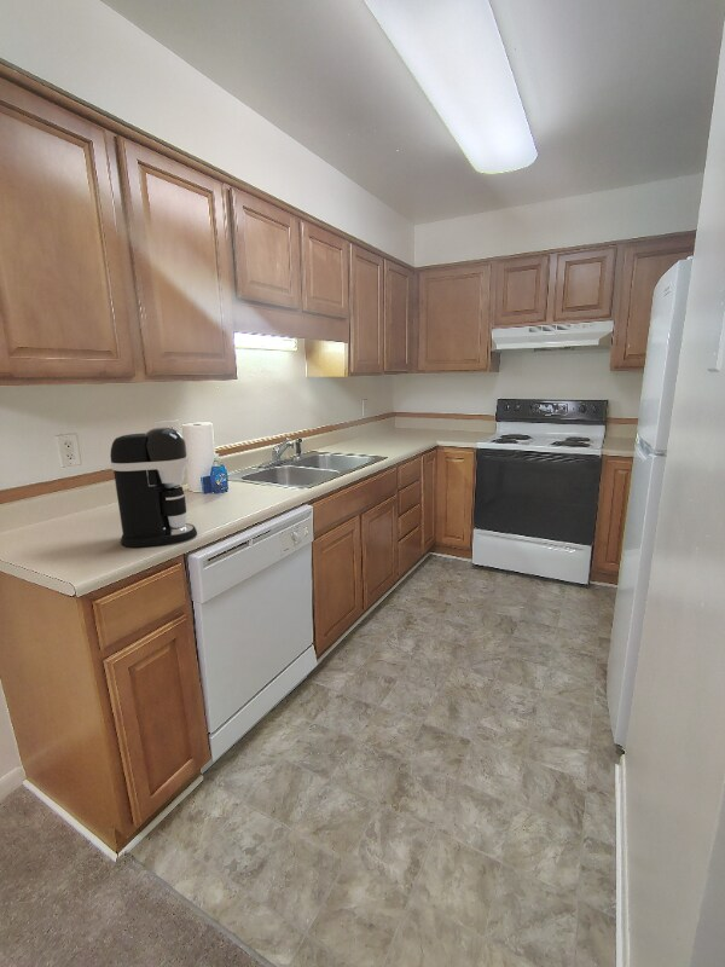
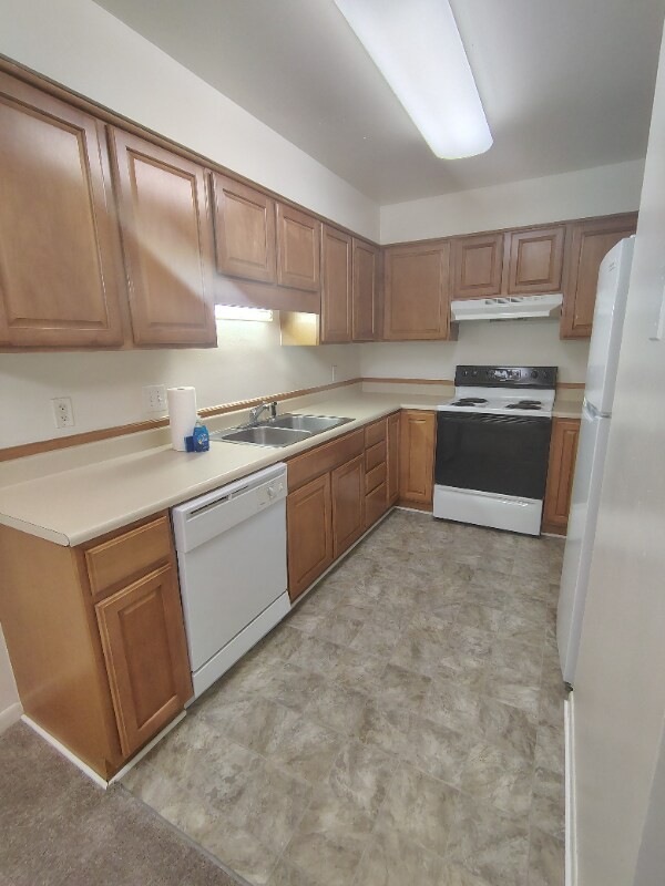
- coffee maker [109,427,198,549]
